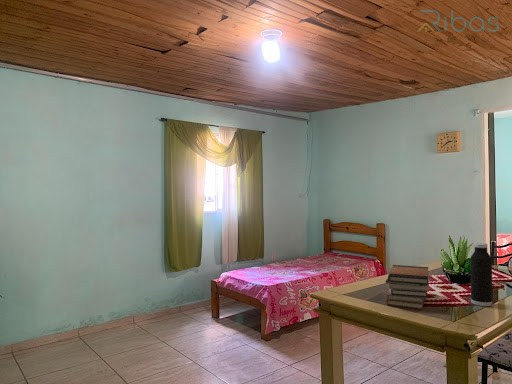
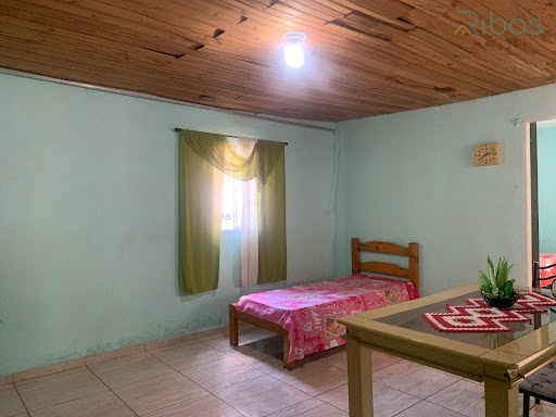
- water bottle [470,242,493,307]
- book stack [385,264,430,310]
